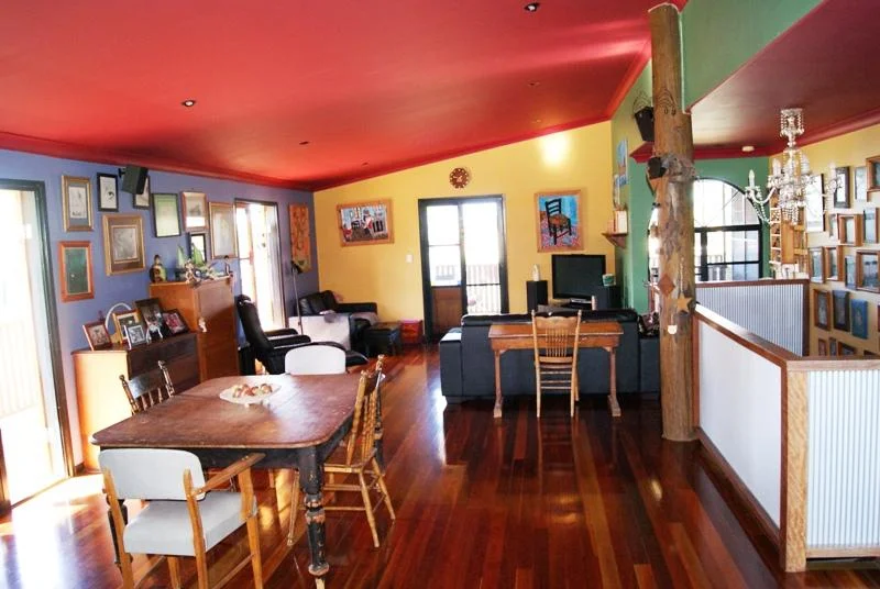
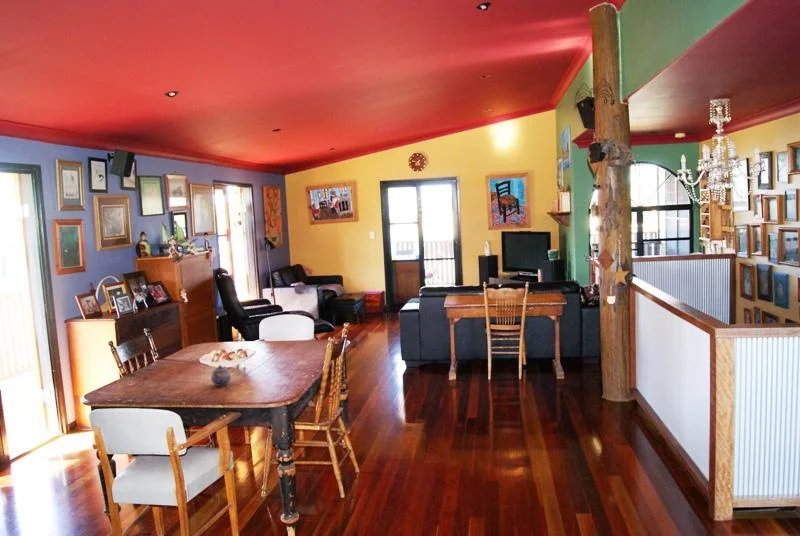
+ teapot [210,364,232,387]
